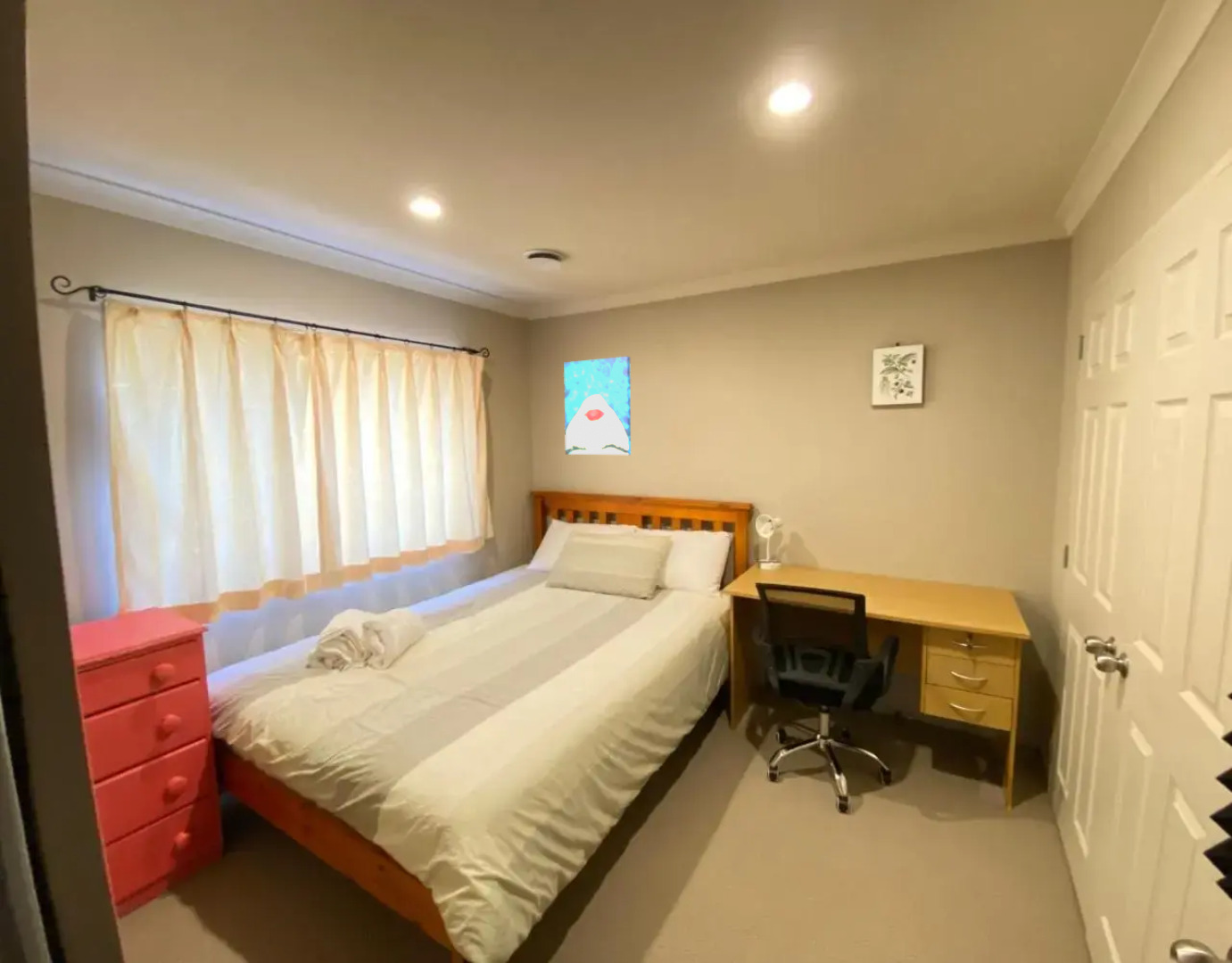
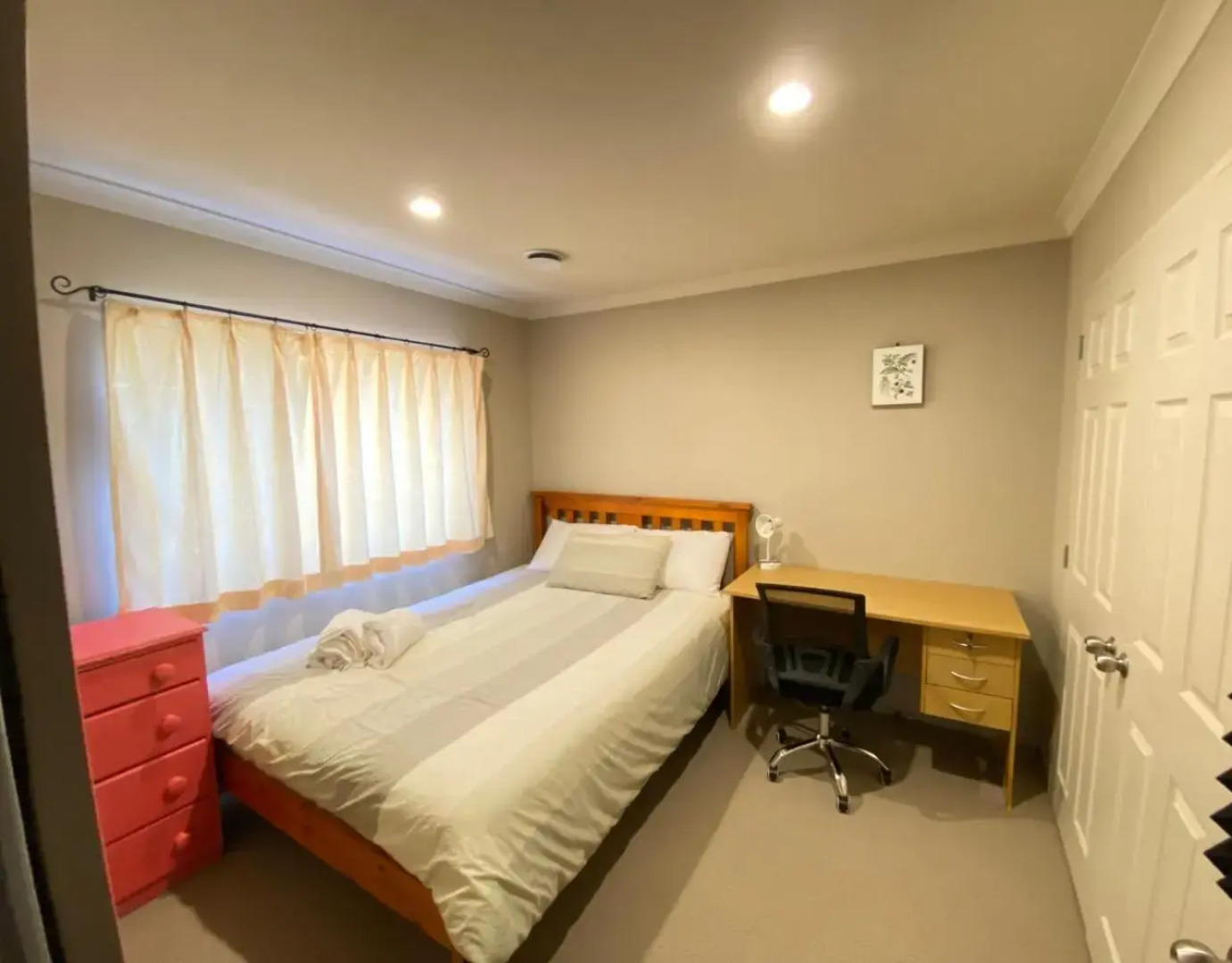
- wall art [563,356,632,456]
